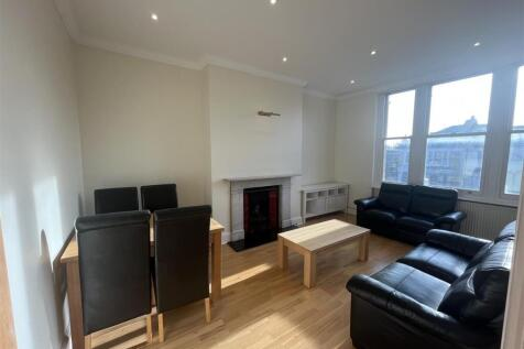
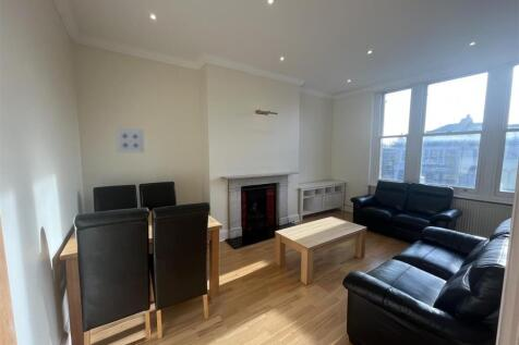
+ wall art [114,126,146,153]
